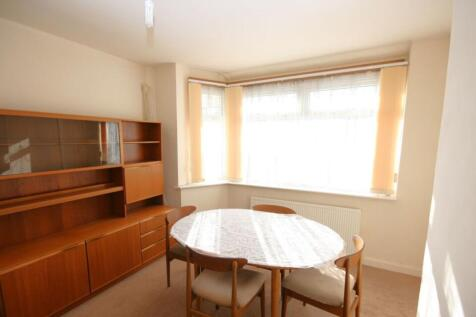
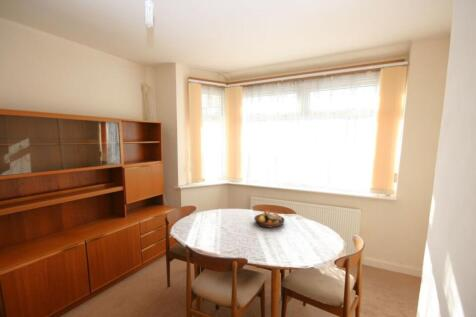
+ fruit bowl [253,209,285,229]
